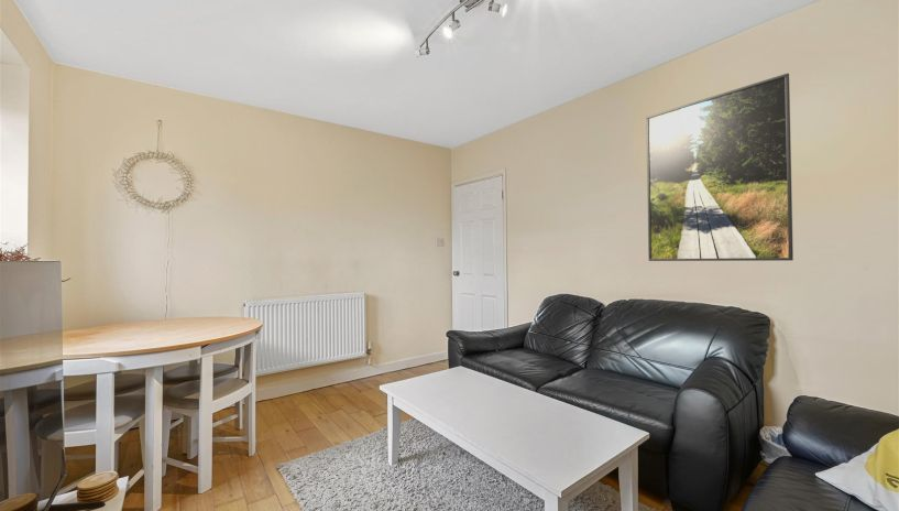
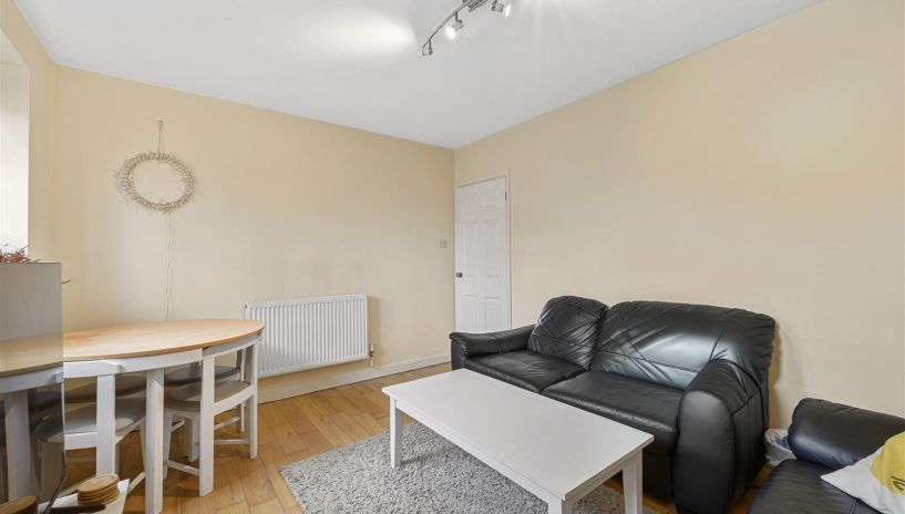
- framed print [645,73,794,262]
